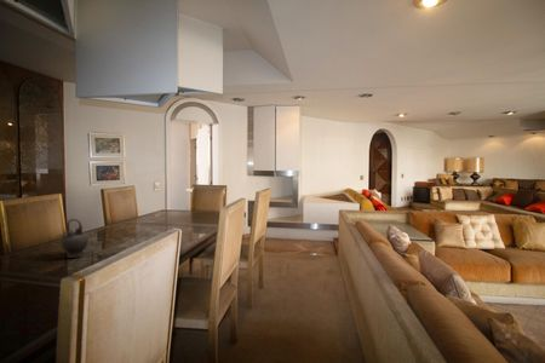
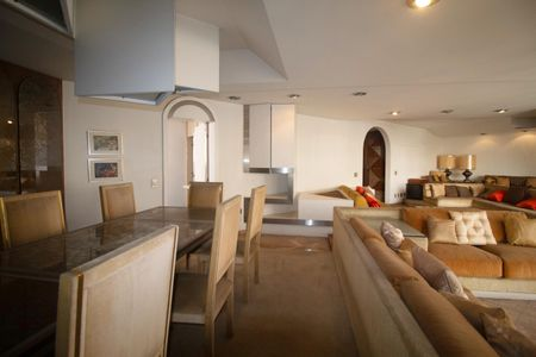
- teapot [58,218,90,259]
